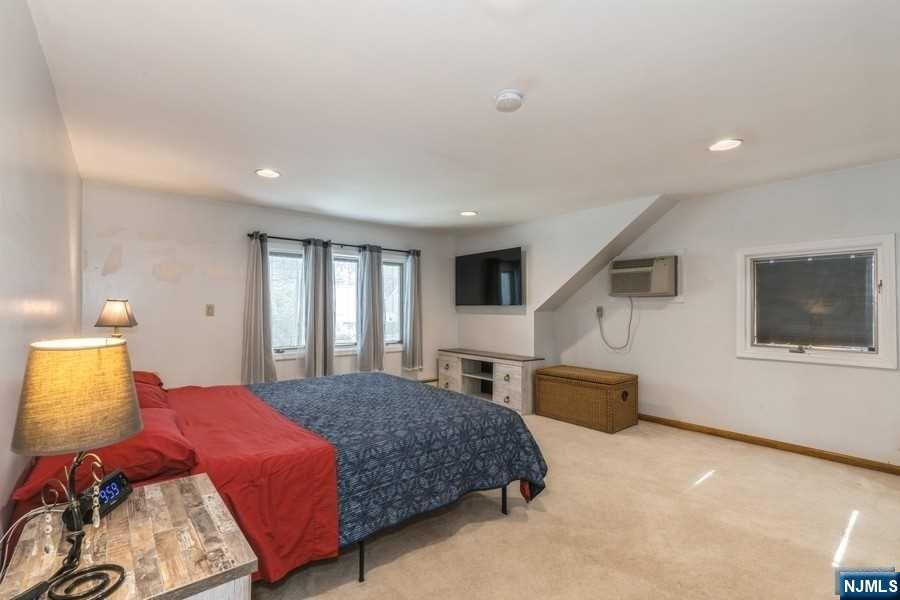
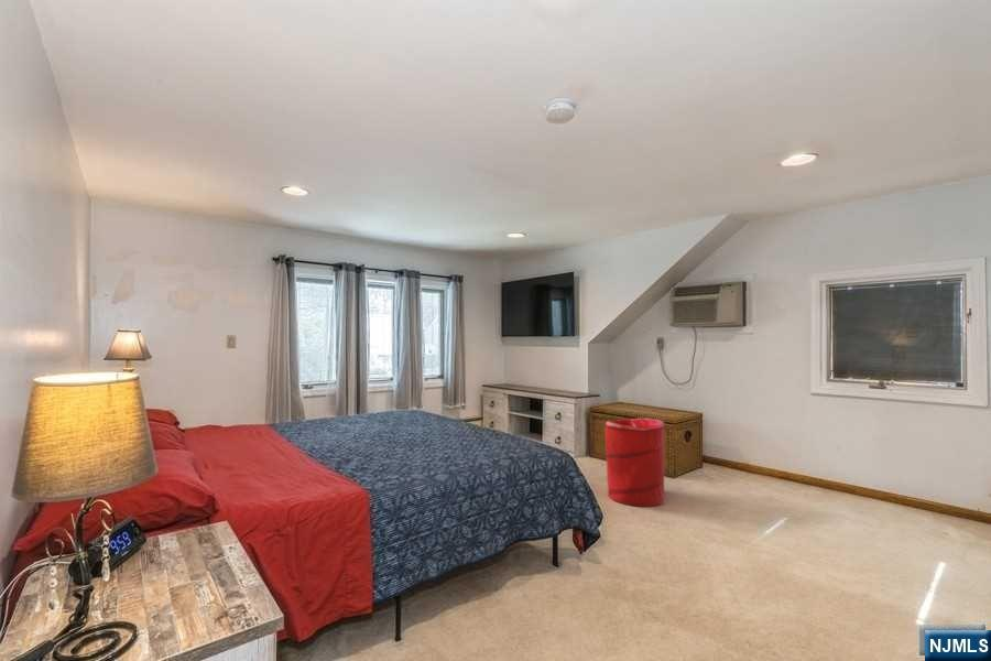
+ laundry hamper [605,416,667,508]
